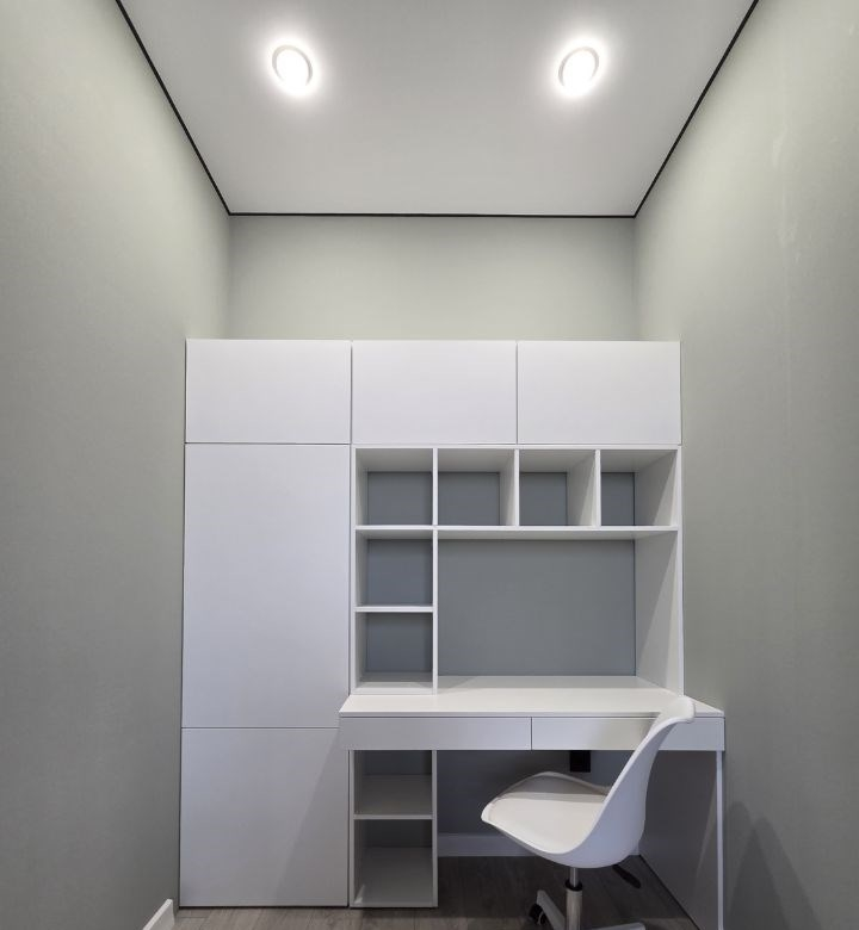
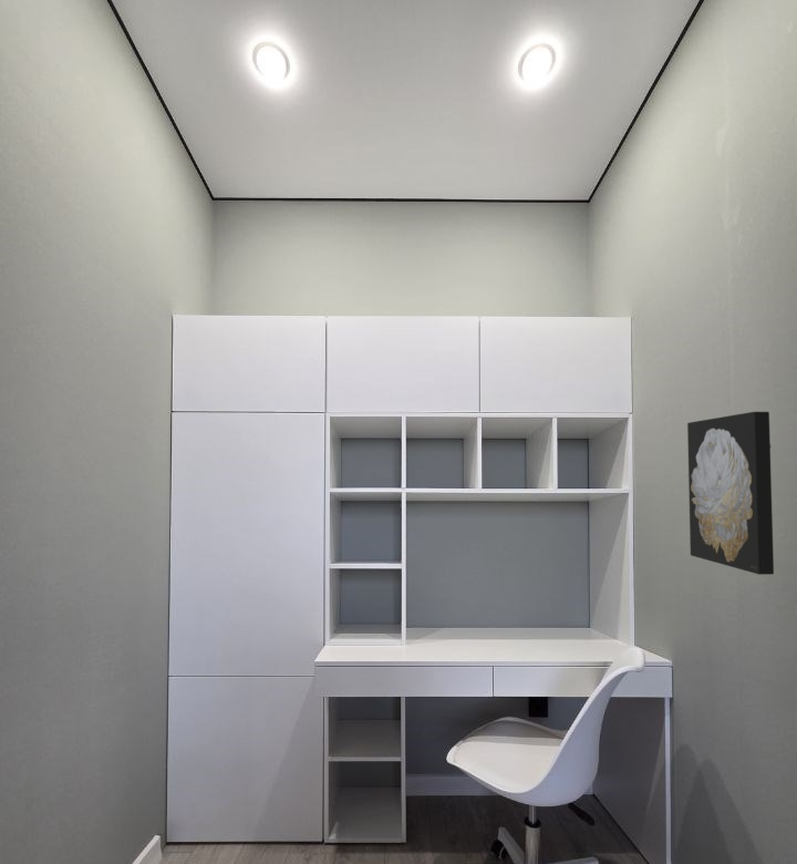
+ wall art [686,411,775,576]
